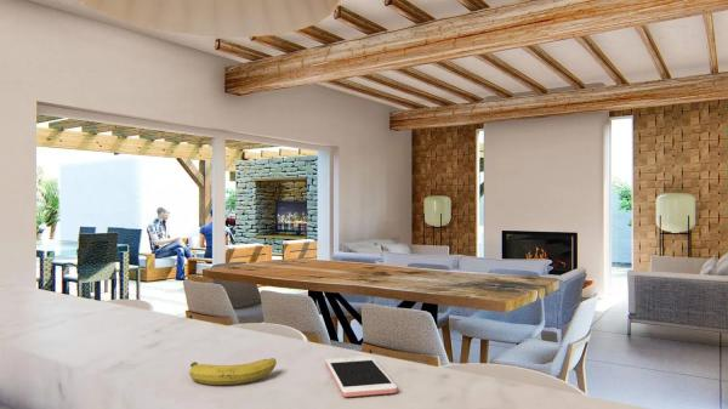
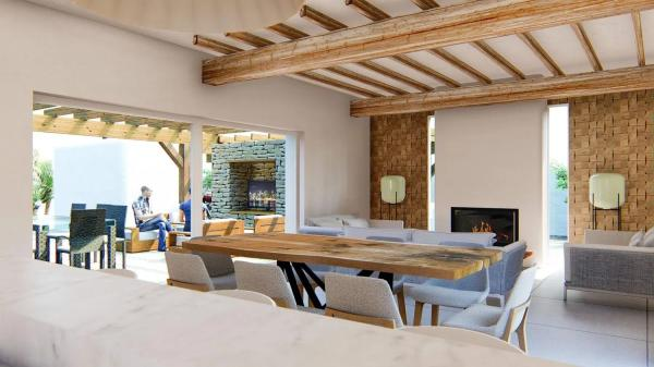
- cell phone [324,356,398,398]
- fruit [188,357,278,386]
